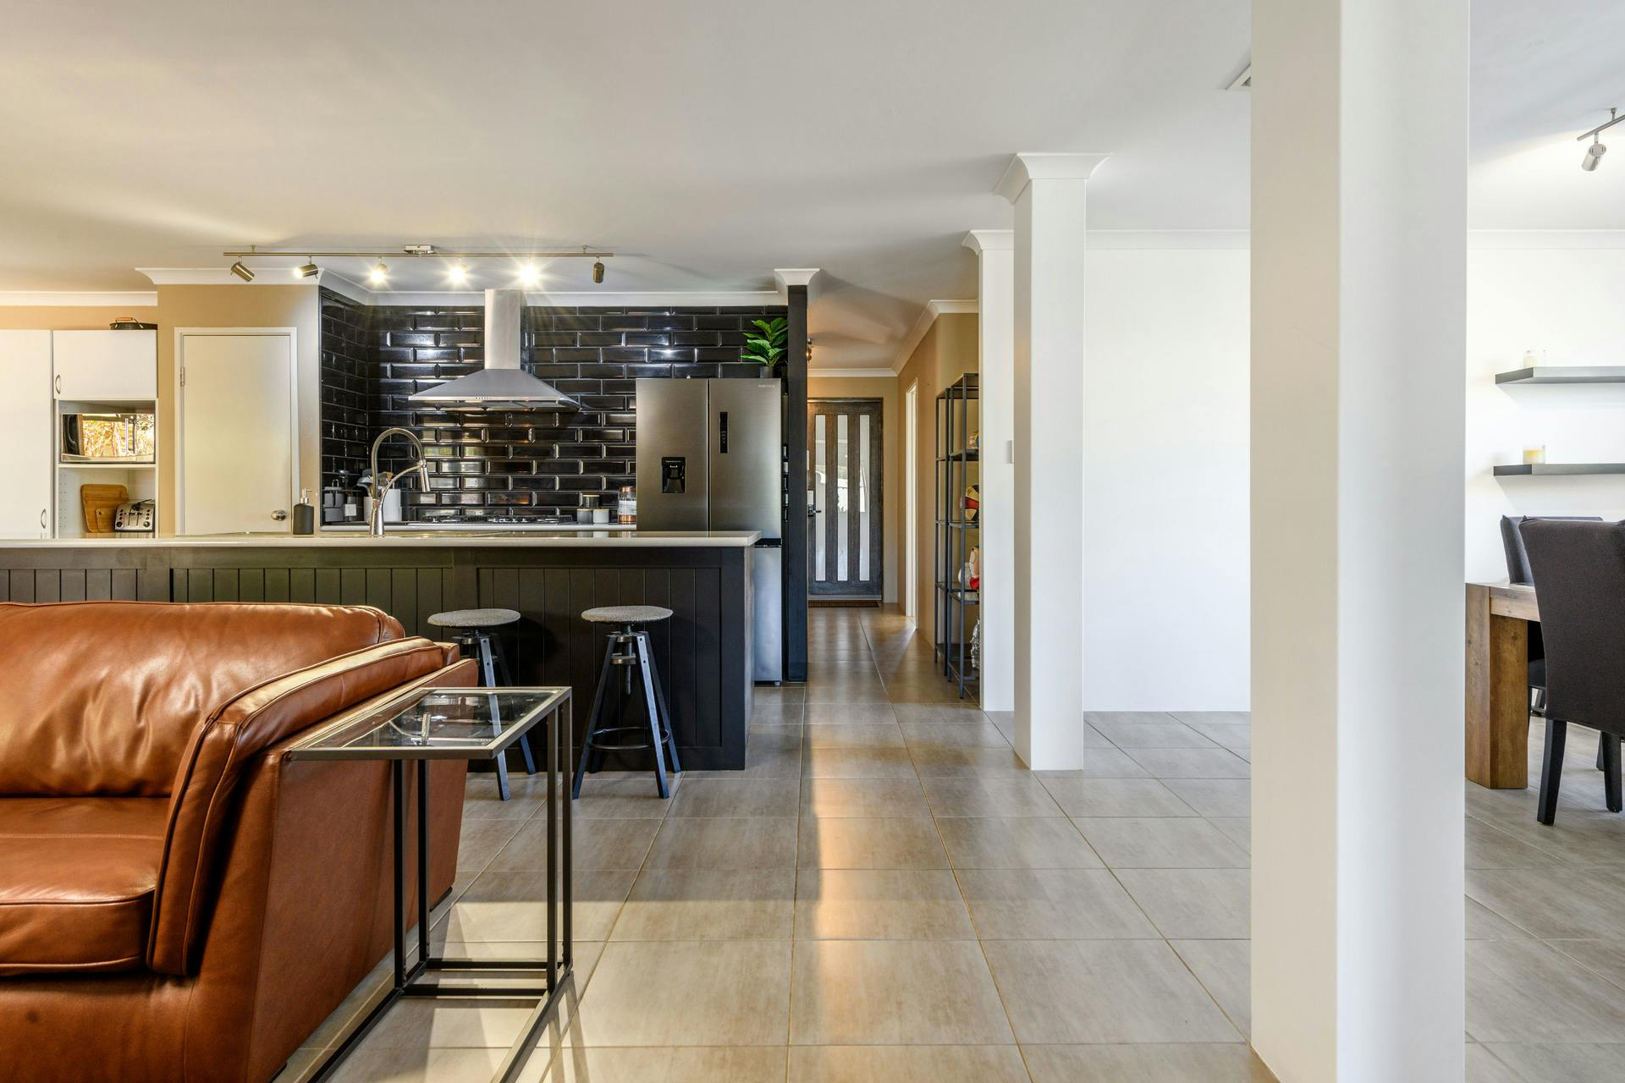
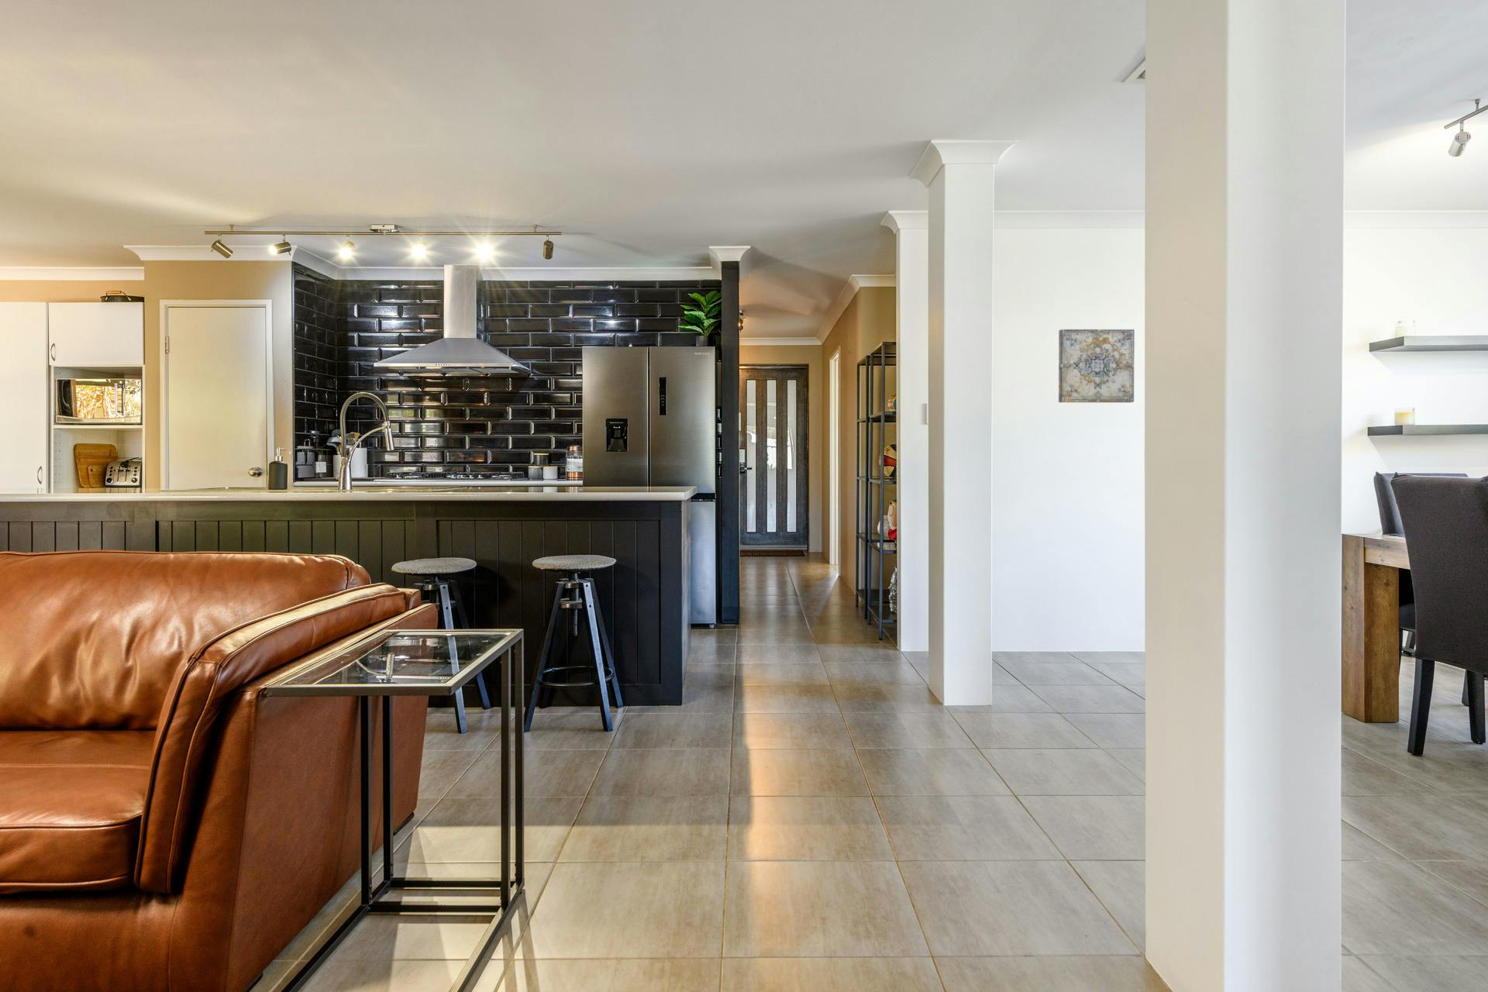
+ wall art [1058,329,1136,403]
